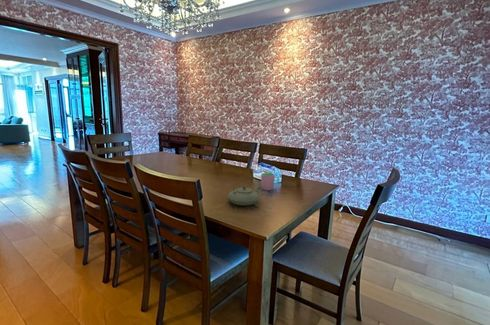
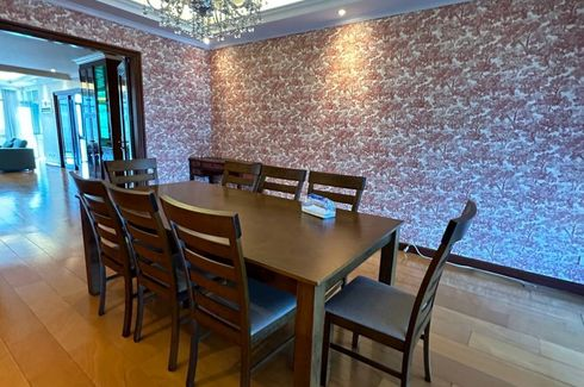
- teapot [226,176,262,207]
- cup [260,172,280,191]
